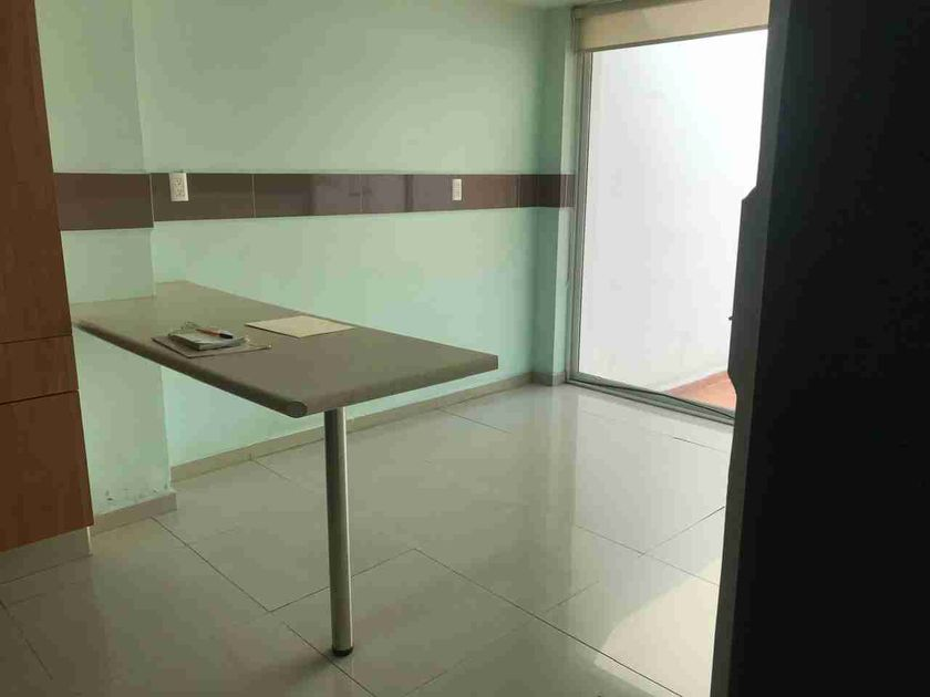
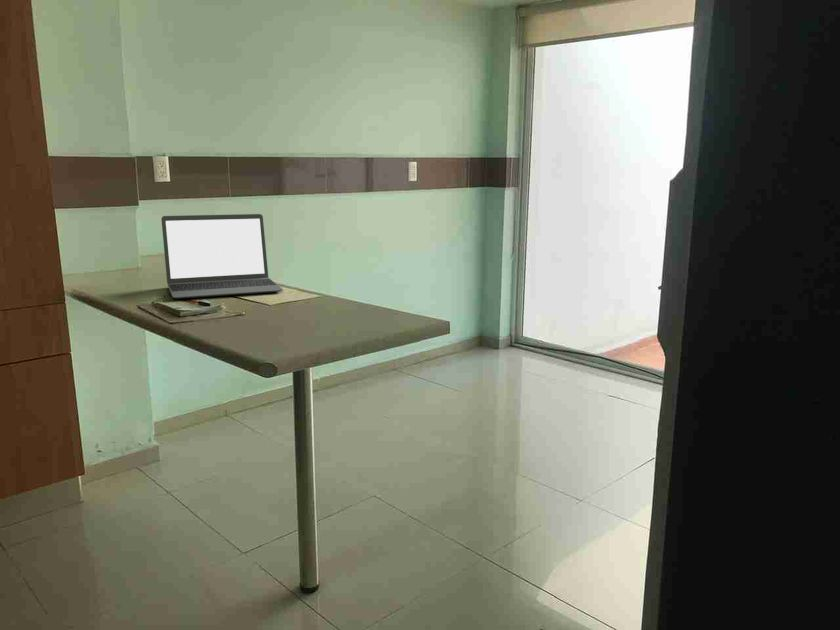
+ laptop [160,213,284,300]
